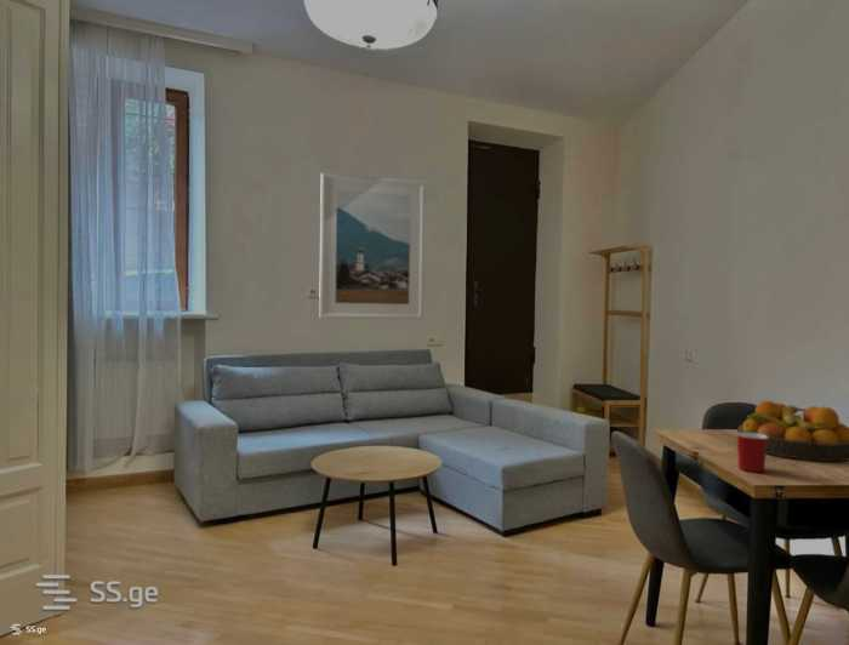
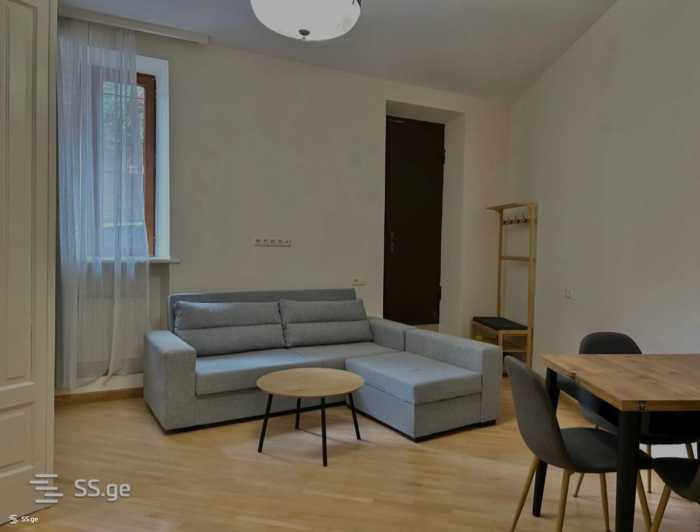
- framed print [318,172,426,320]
- mug [735,432,768,473]
- fruit bowl [736,400,849,462]
